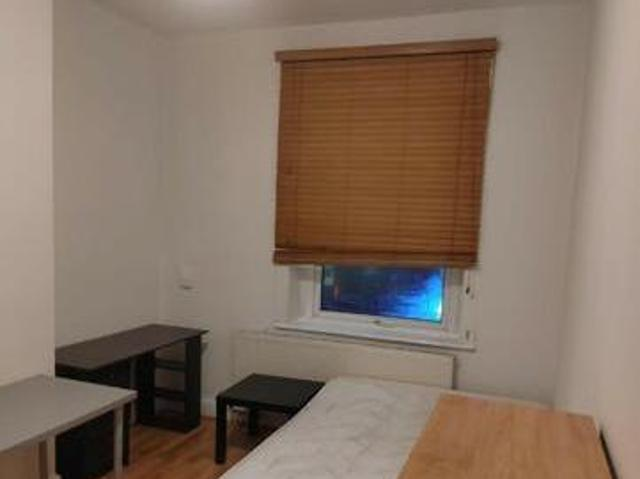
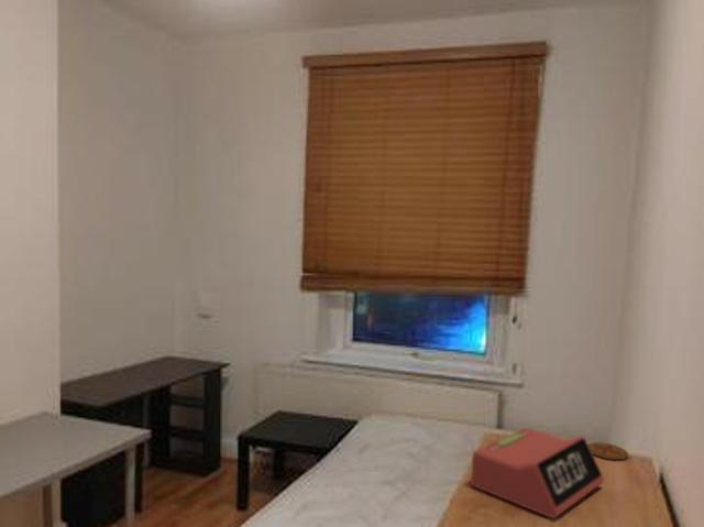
+ alarm clock [470,427,605,519]
+ coaster [587,441,629,461]
